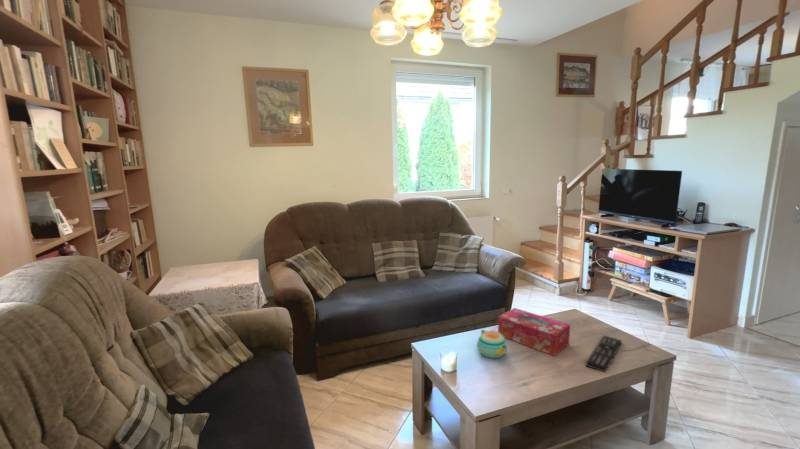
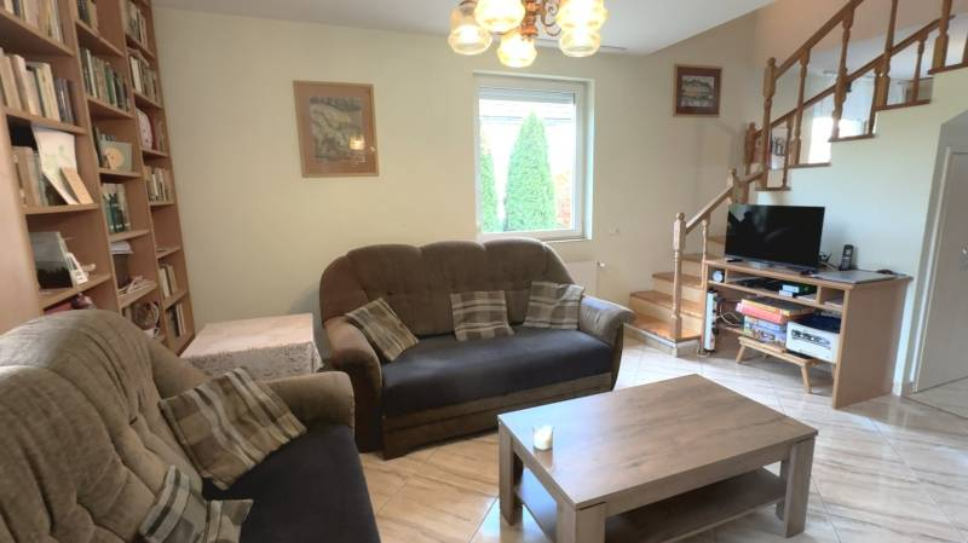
- teapot [476,328,508,359]
- tissue box [497,307,571,357]
- remote control [585,335,623,373]
